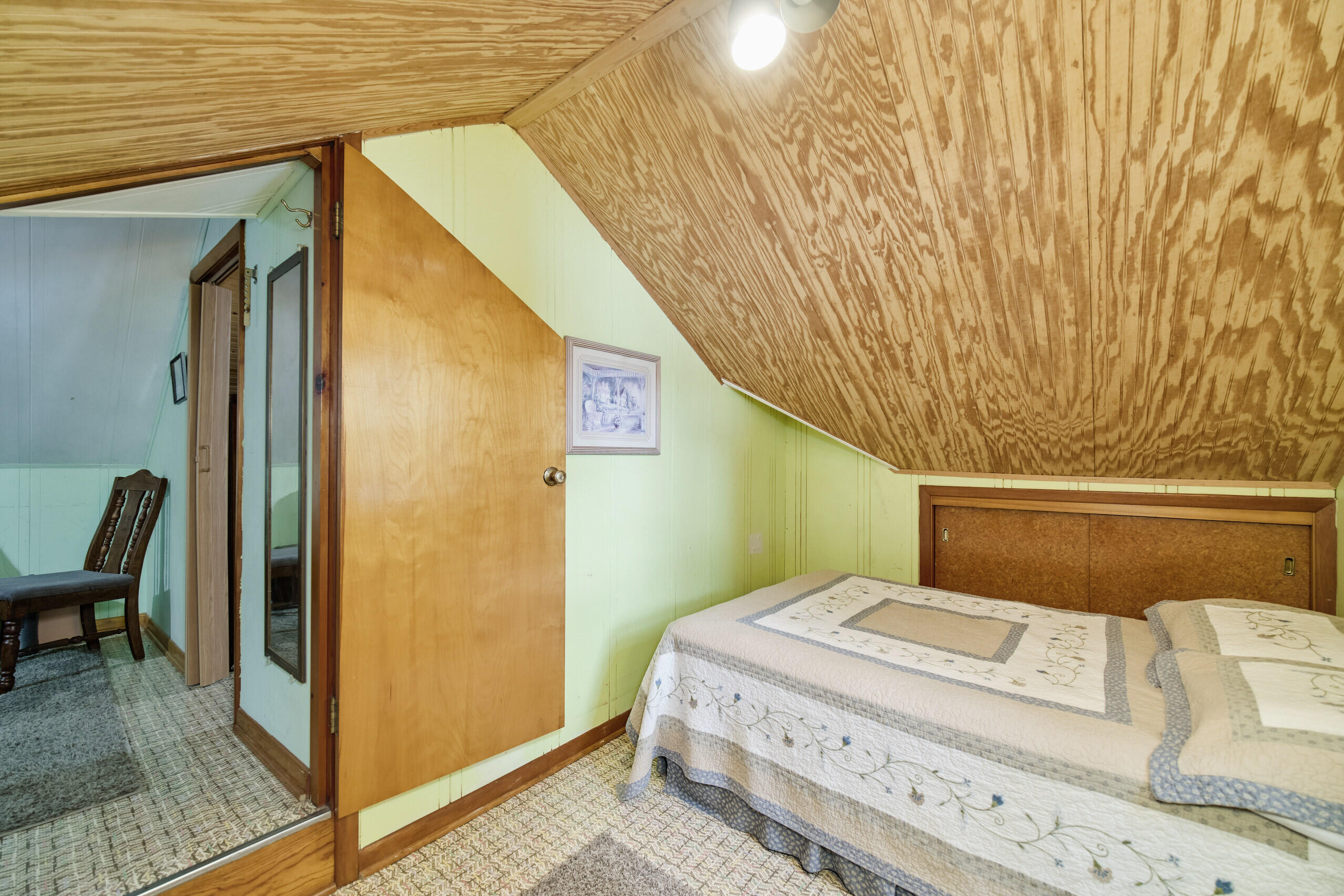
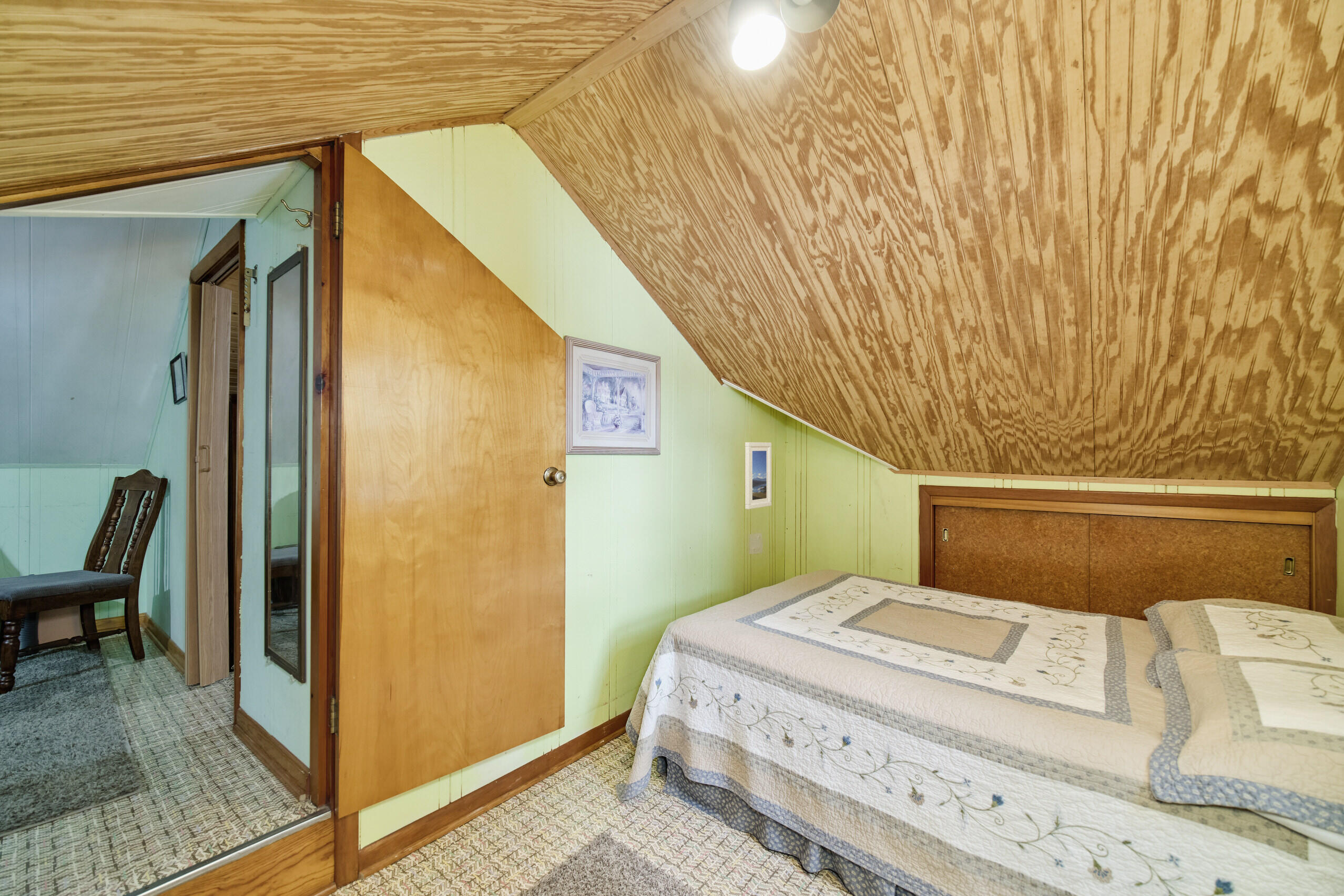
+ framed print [745,442,772,510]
